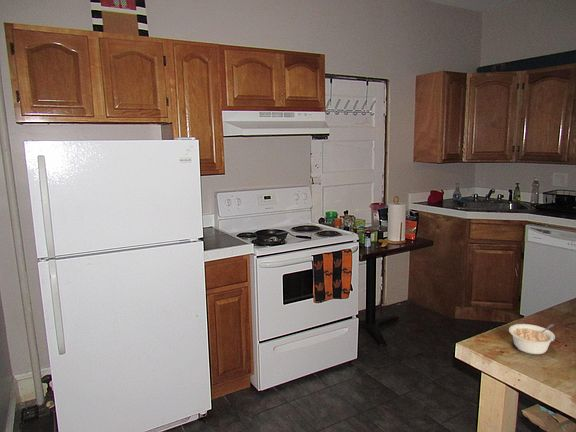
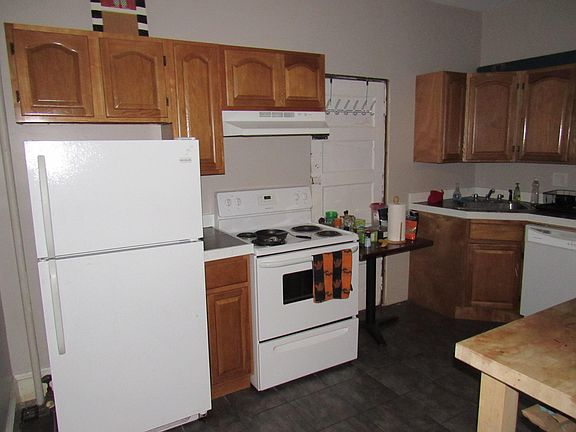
- legume [508,323,556,355]
